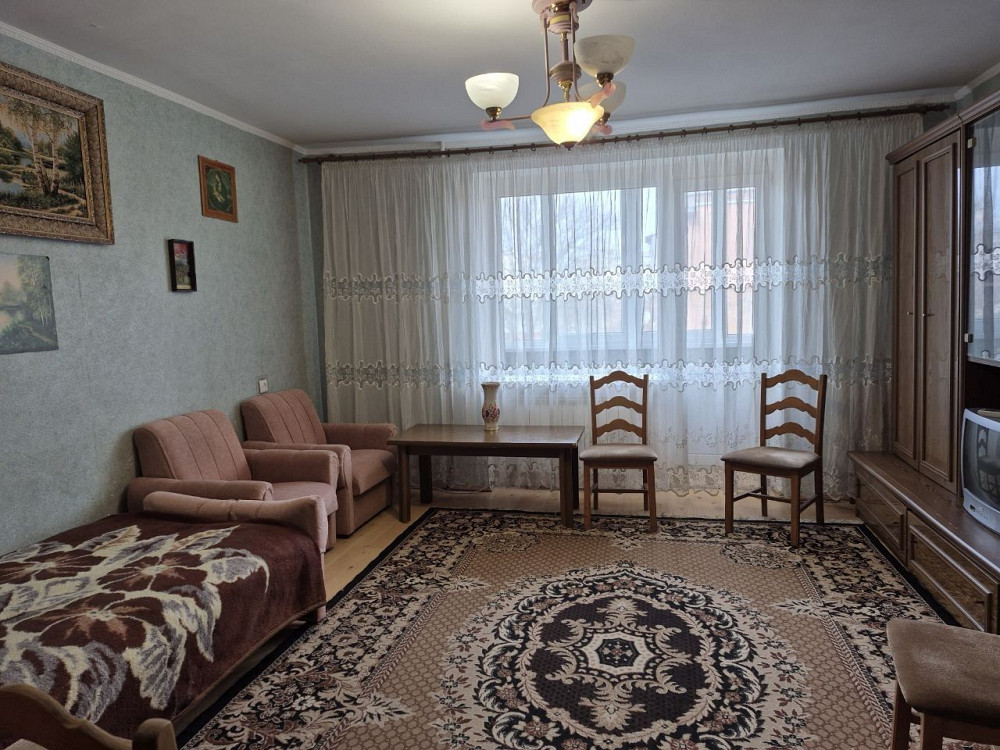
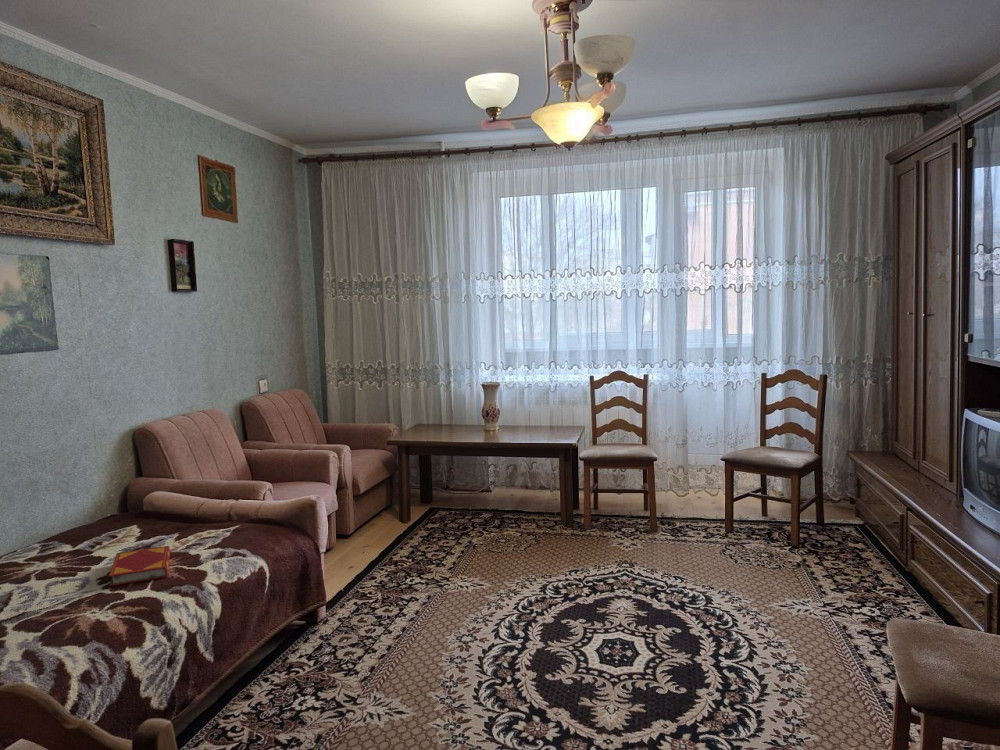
+ hardback book [107,545,171,587]
